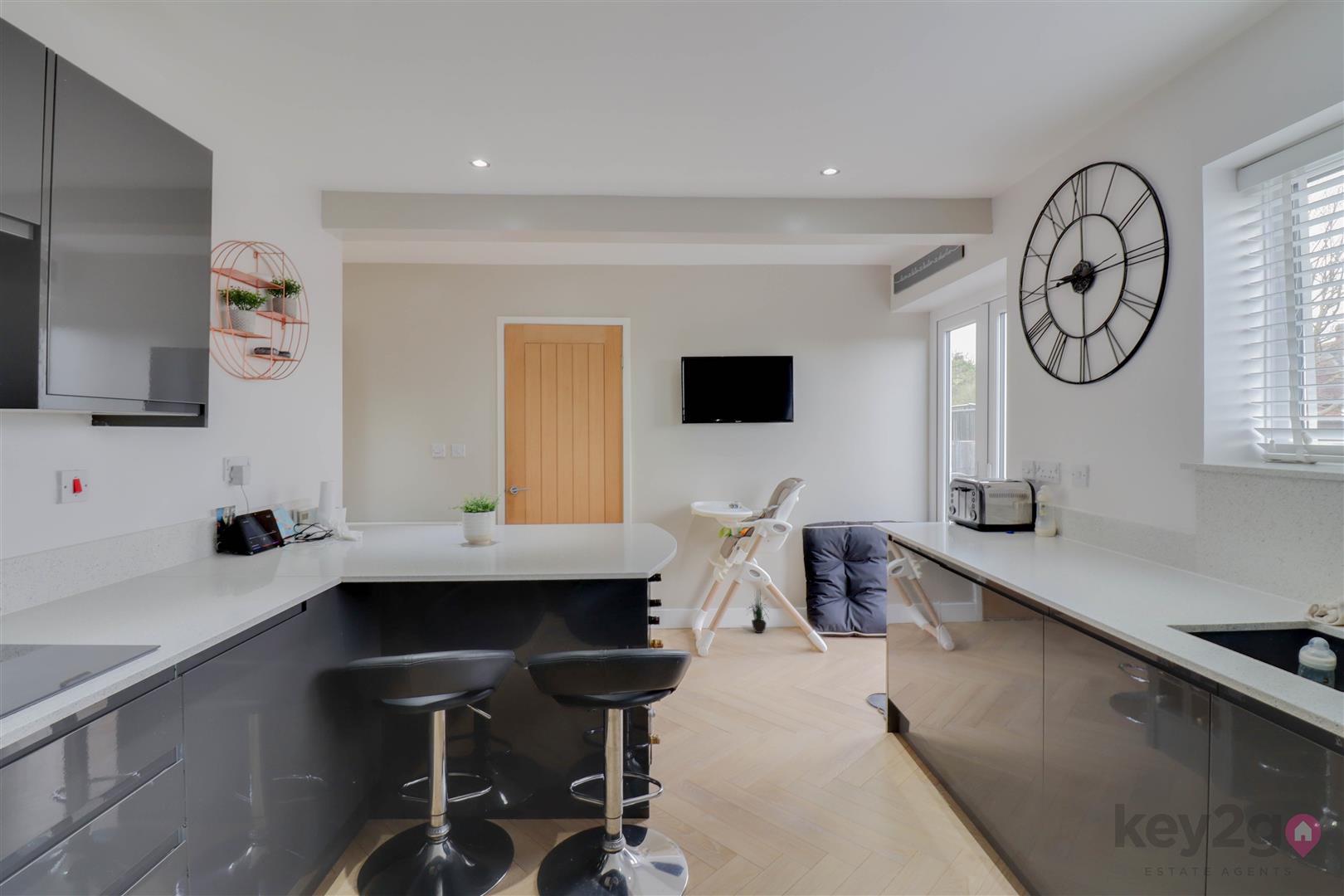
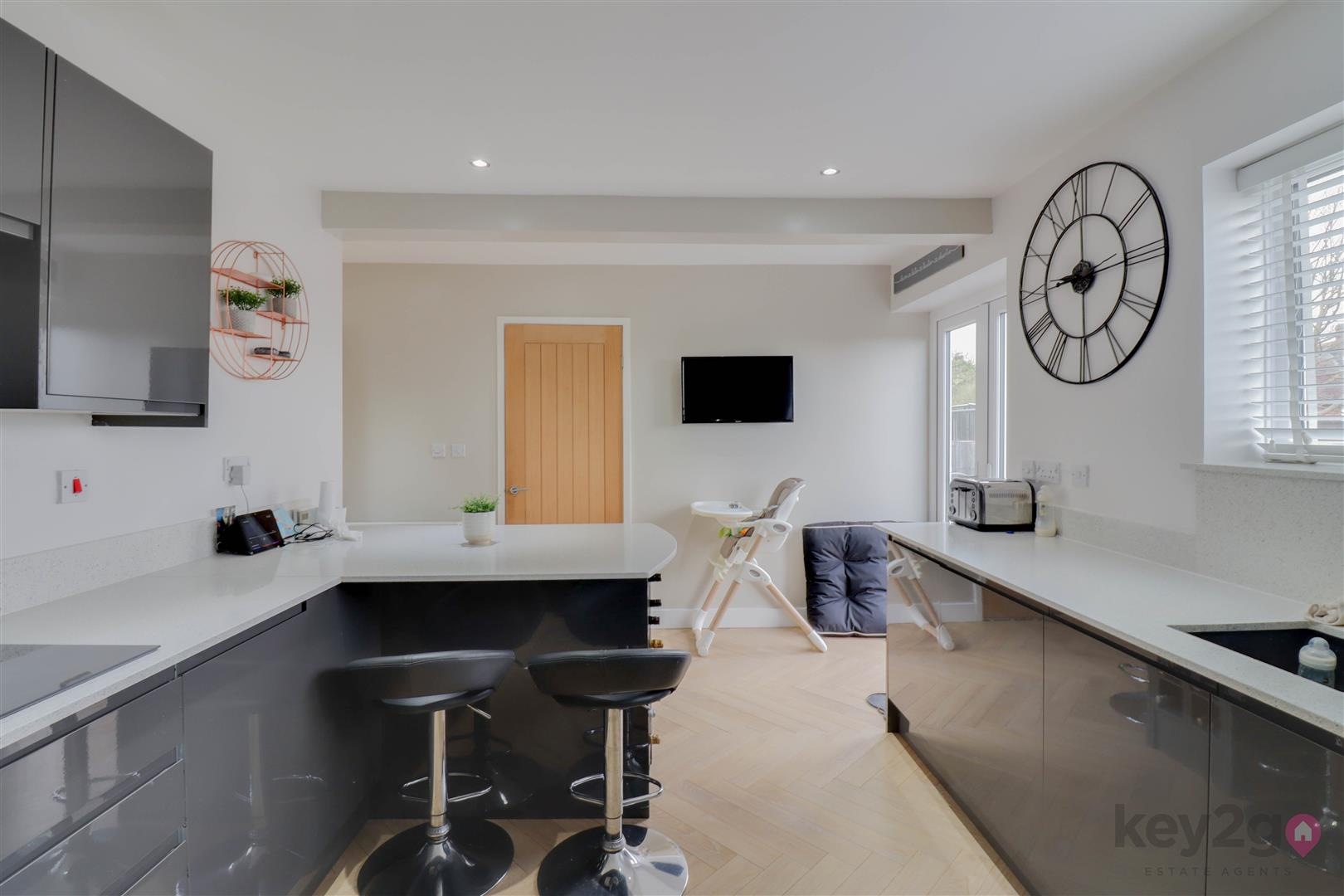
- potted plant [746,586,771,634]
